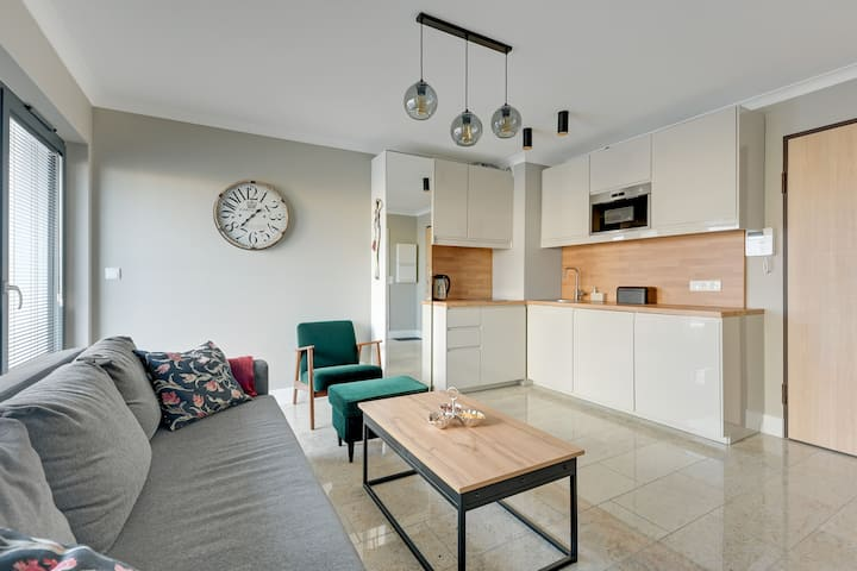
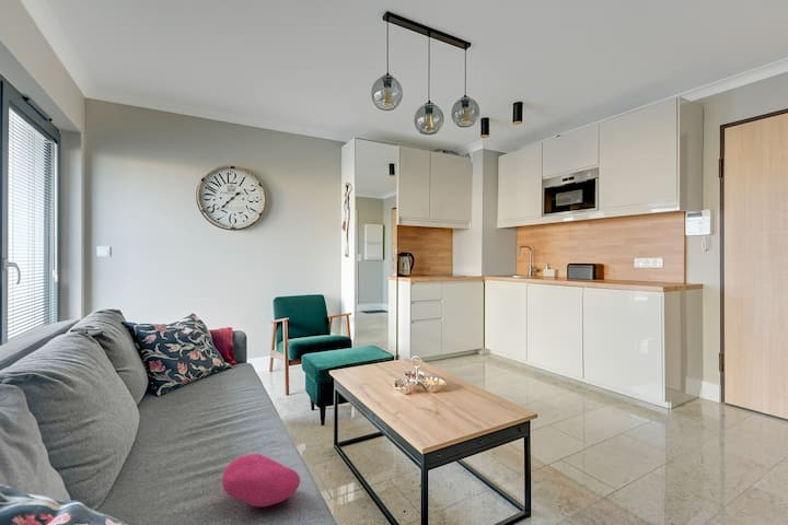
+ cushion [221,453,301,508]
